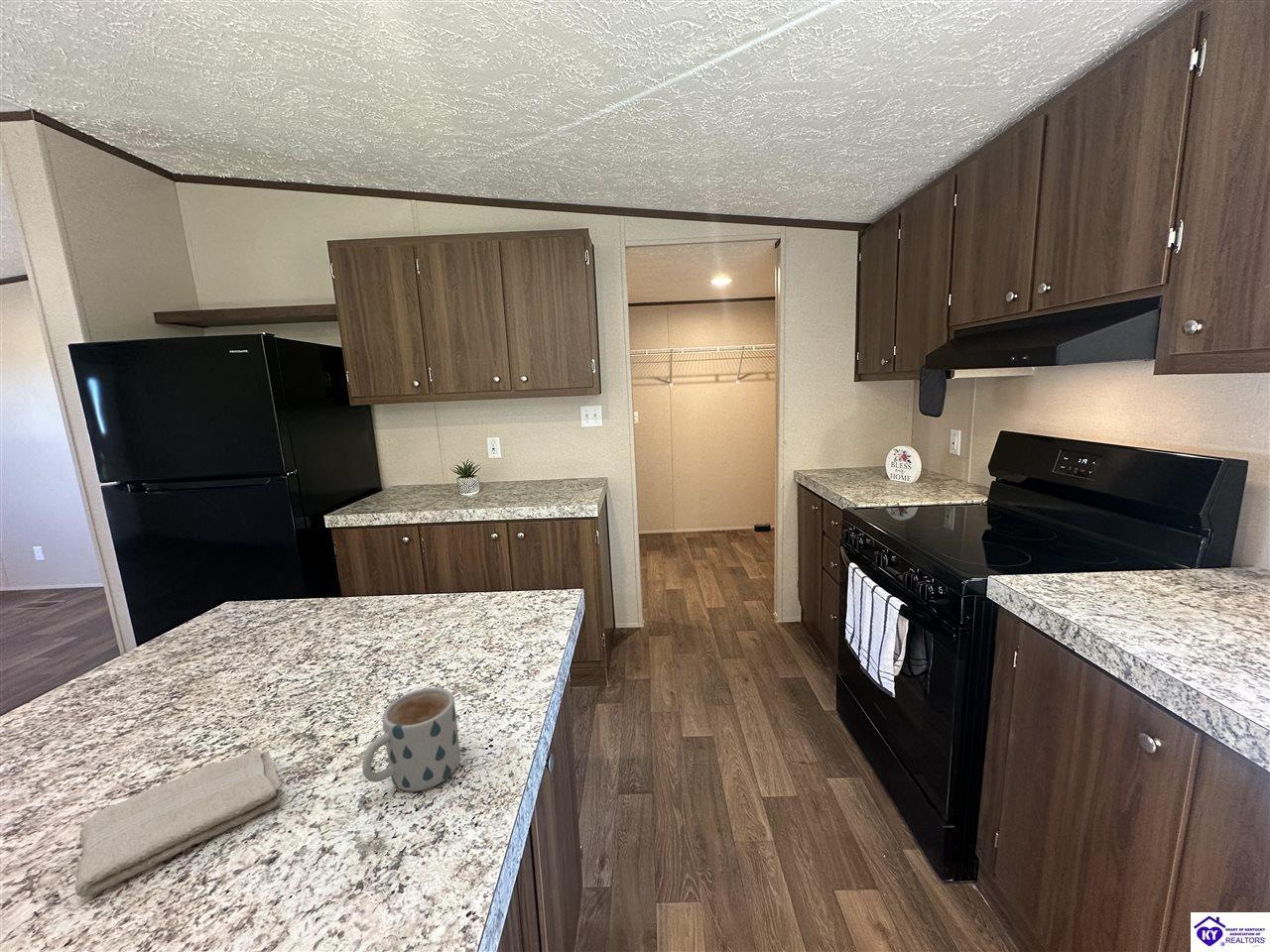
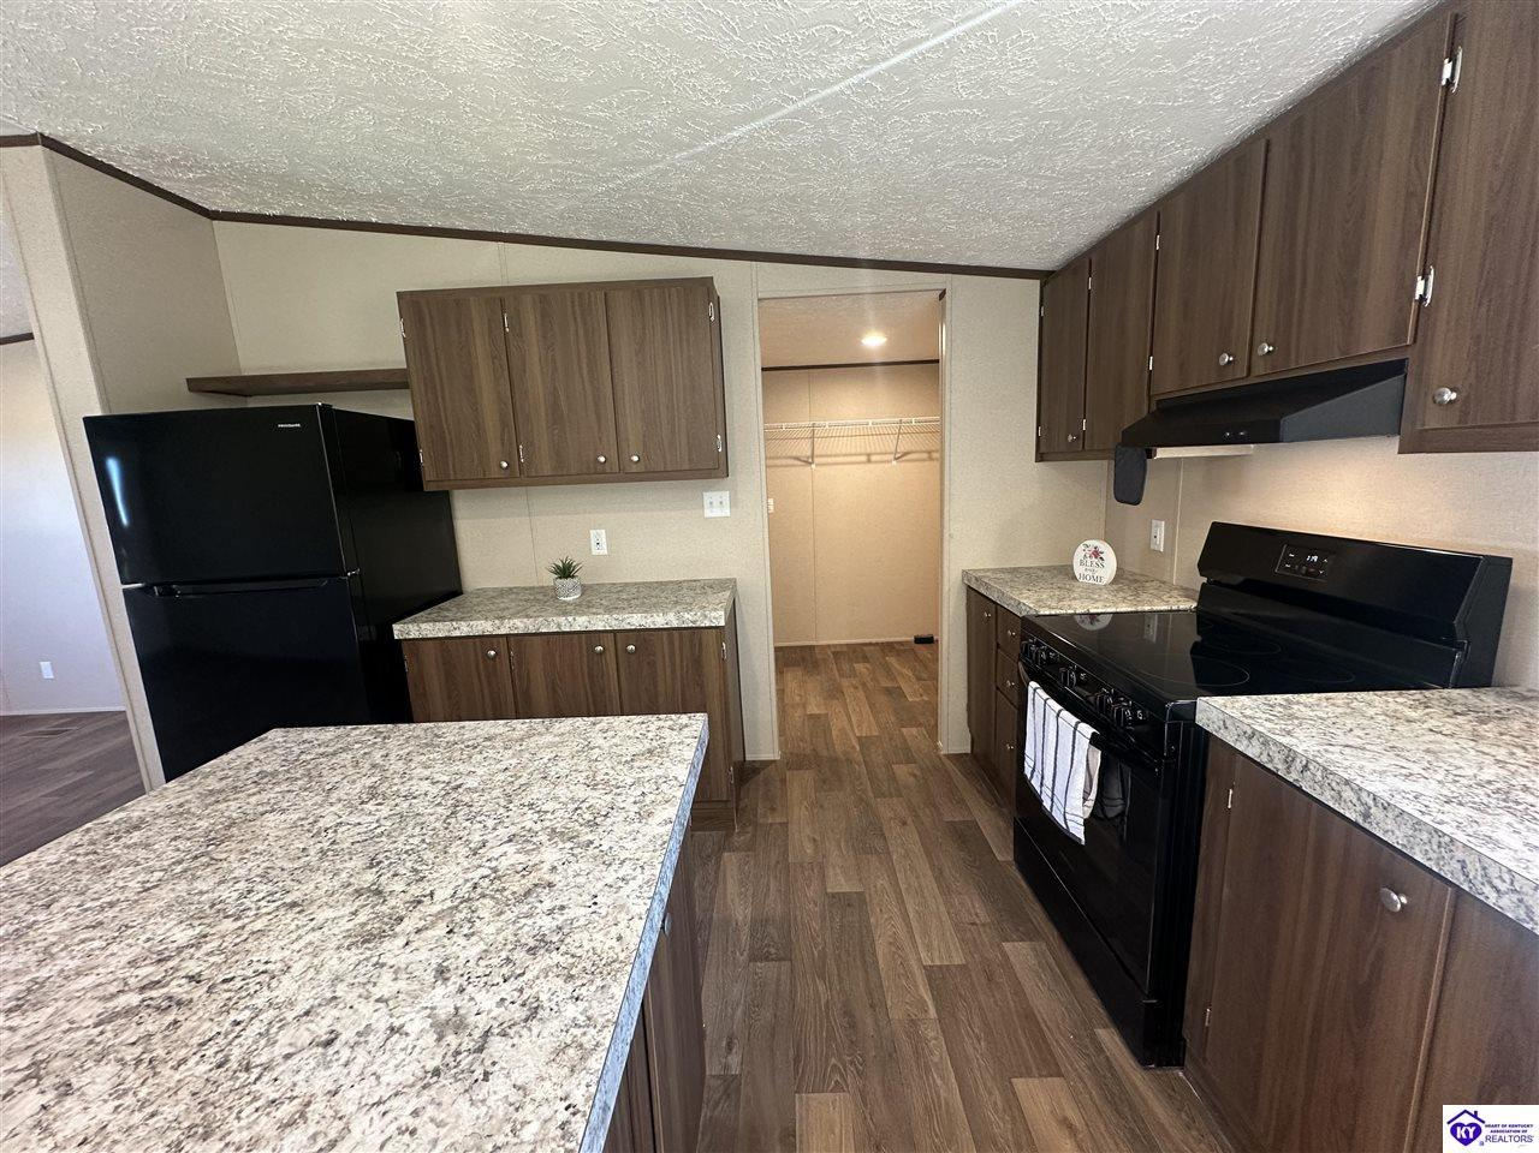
- mug [361,687,460,792]
- washcloth [74,749,284,898]
